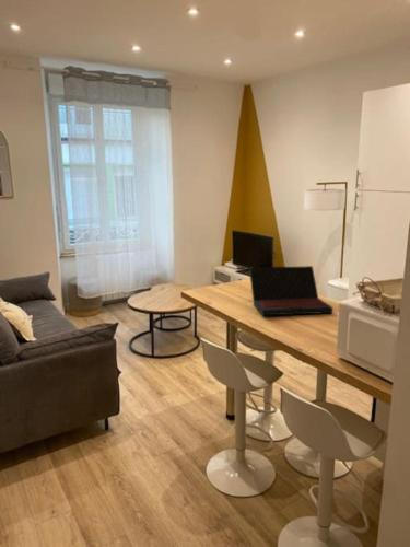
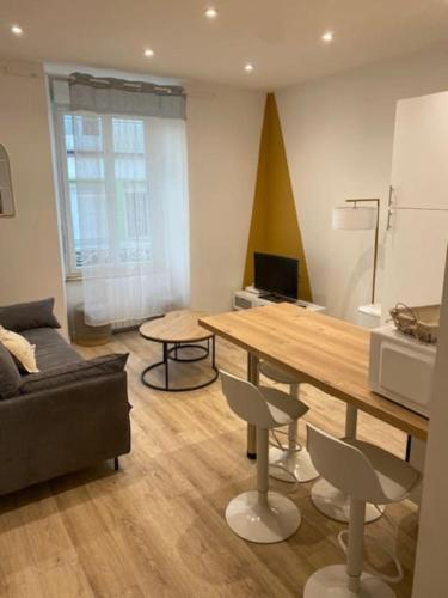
- laptop [248,265,333,316]
